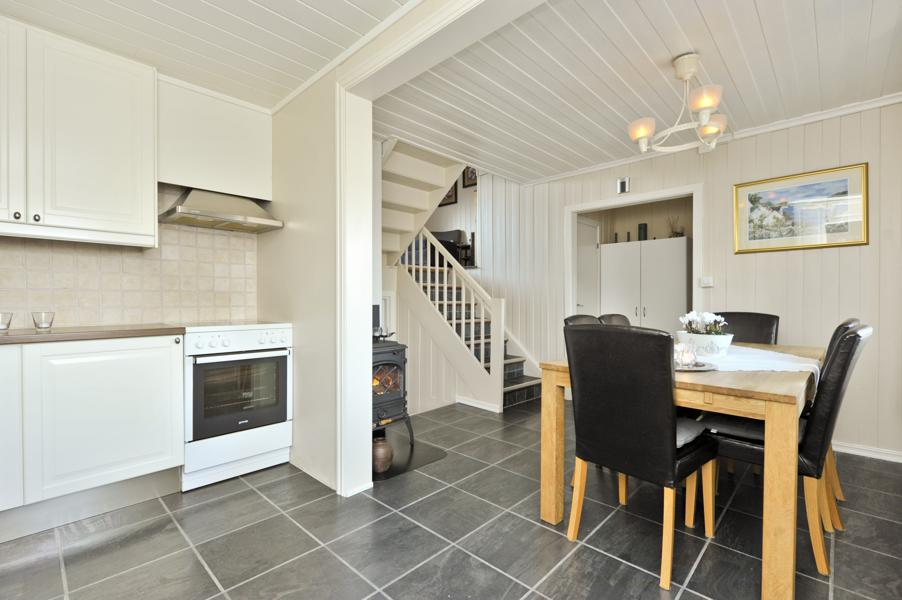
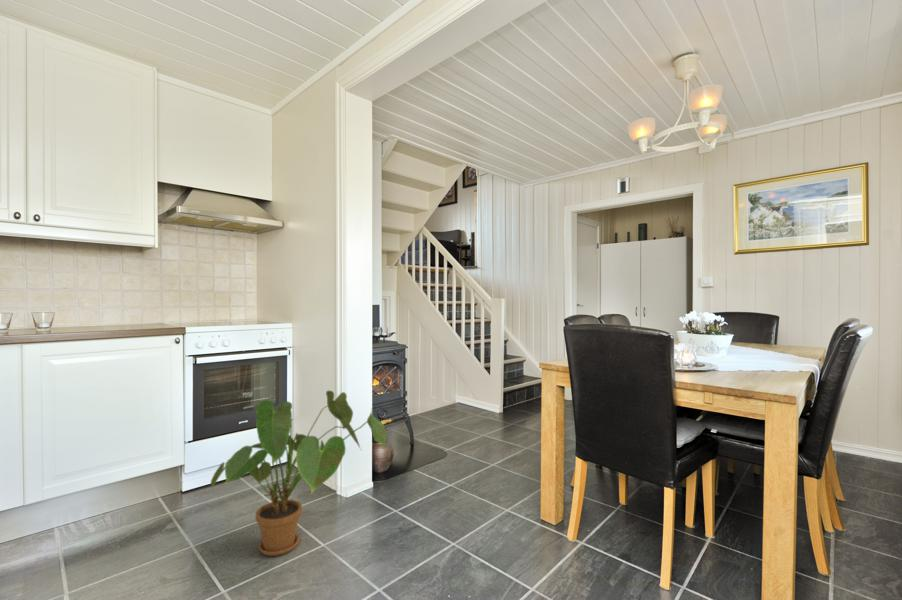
+ house plant [210,390,387,557]
